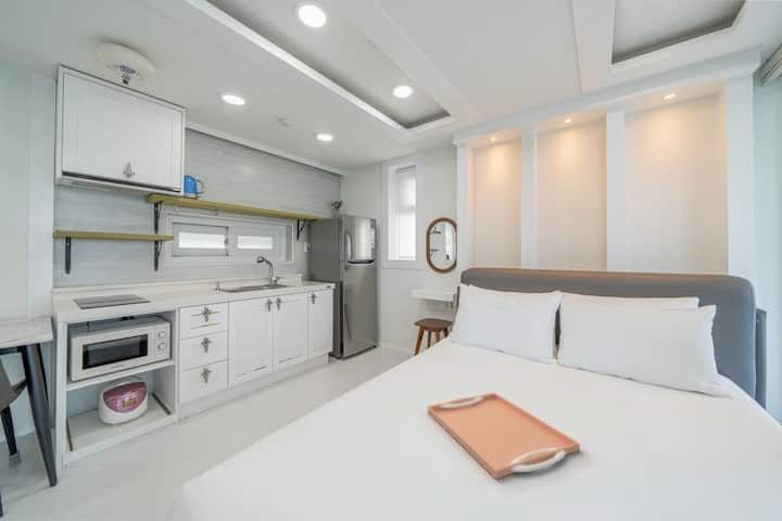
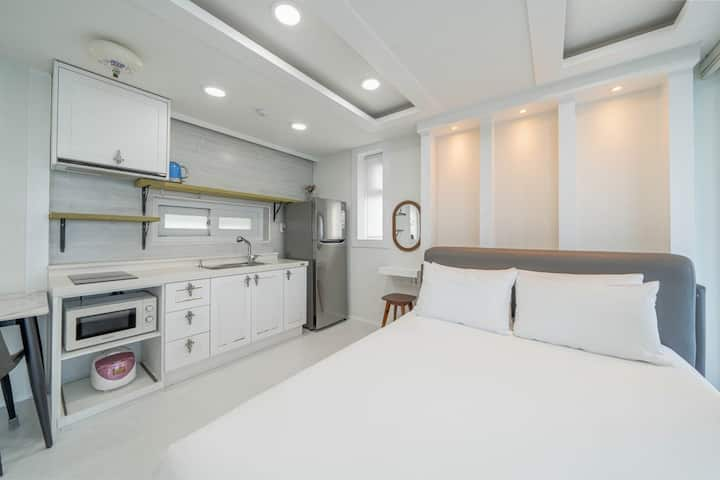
- serving tray [426,392,581,481]
